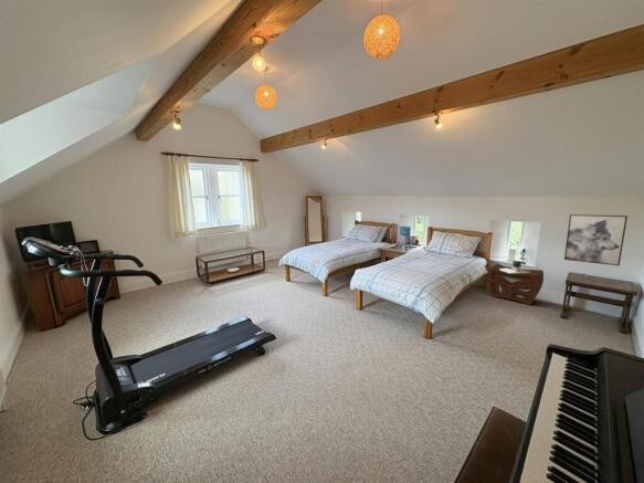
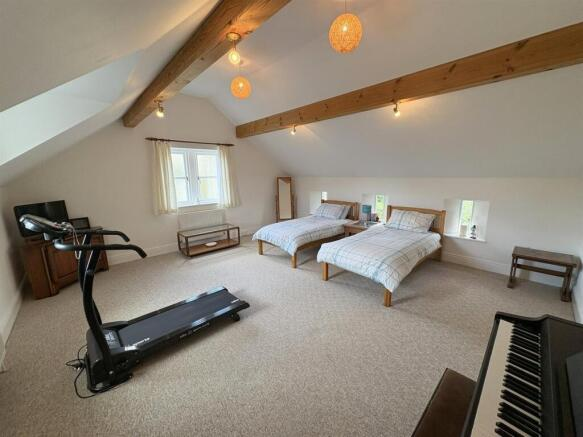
- wall art [563,213,629,266]
- nightstand [486,259,545,306]
